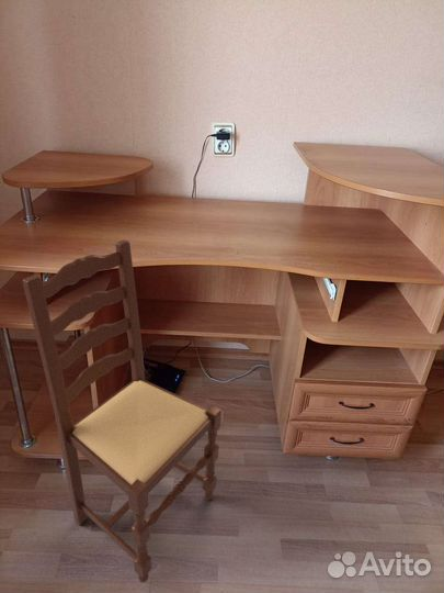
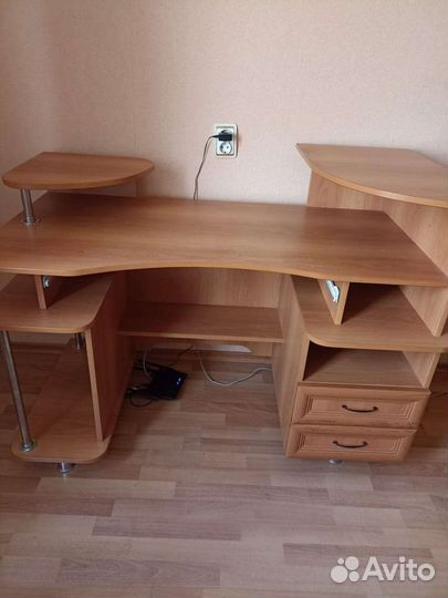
- dining chair [22,239,223,584]
